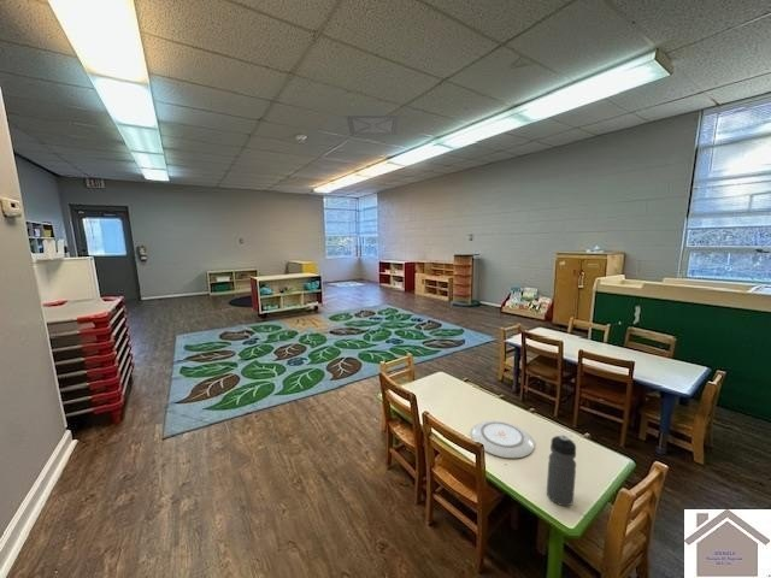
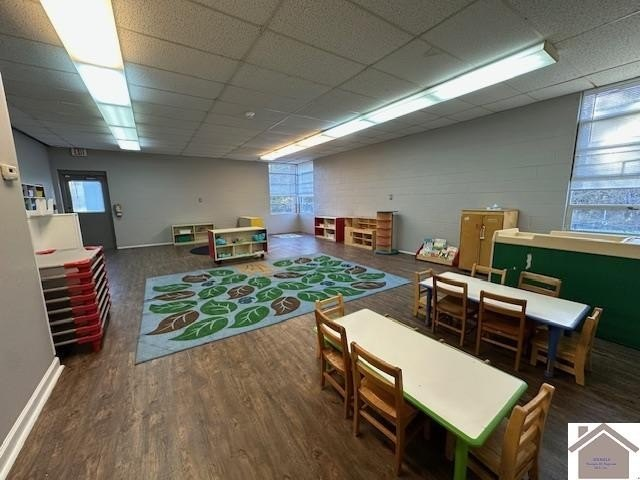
- plate [470,419,536,459]
- ceiling vent [346,114,400,136]
- water bottle [546,434,577,507]
